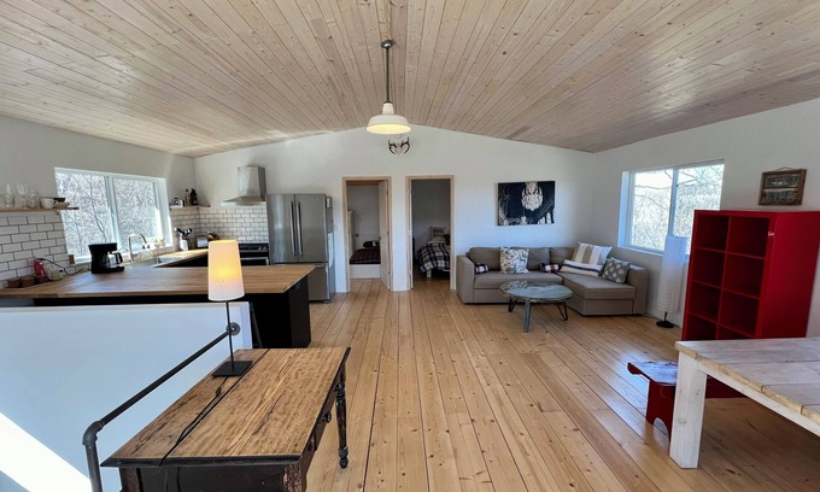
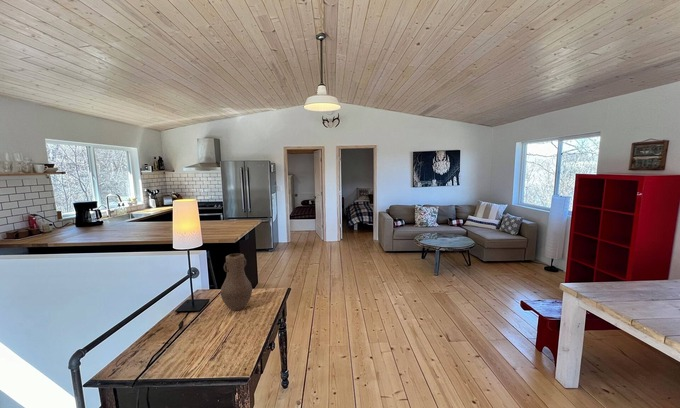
+ vase [219,252,253,312]
